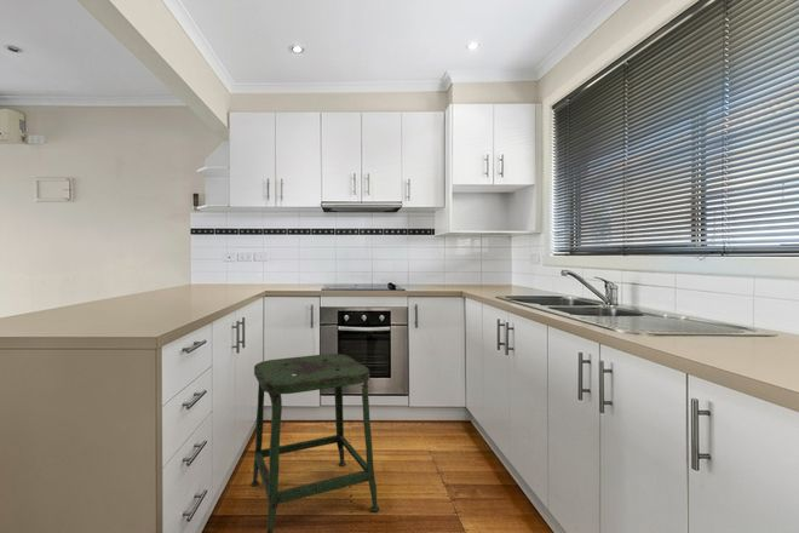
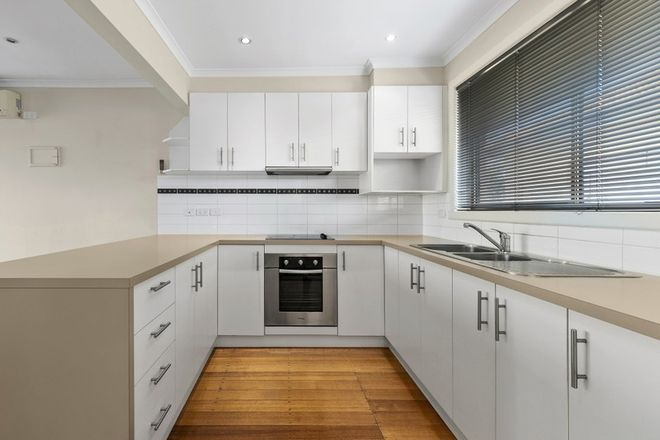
- stool [249,353,380,533]
